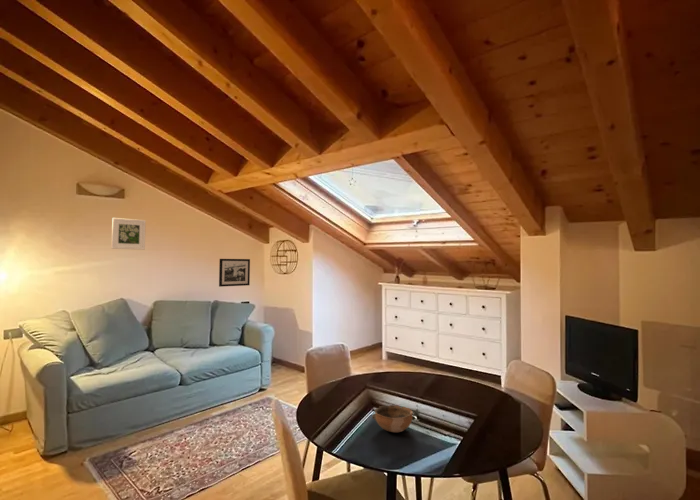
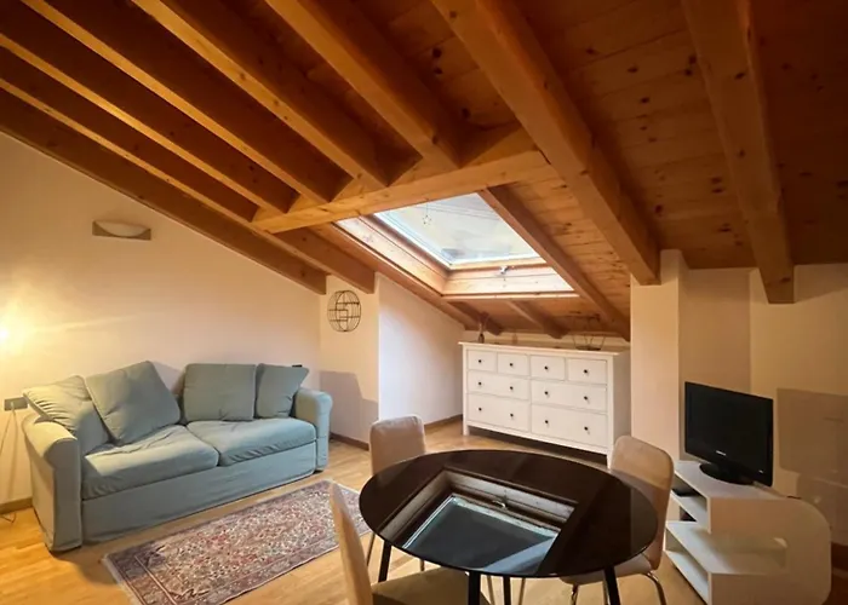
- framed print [110,217,147,251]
- picture frame [218,258,251,287]
- bowl [371,404,414,433]
